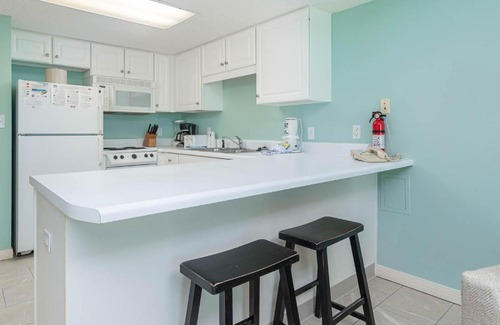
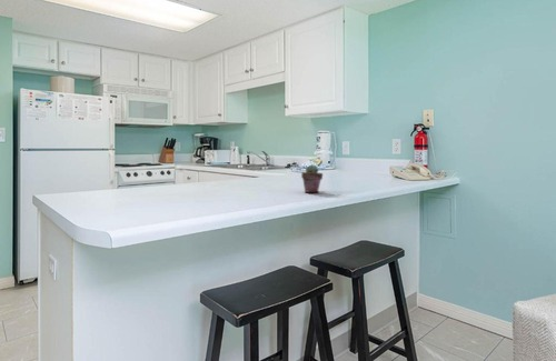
+ potted succulent [300,163,324,193]
